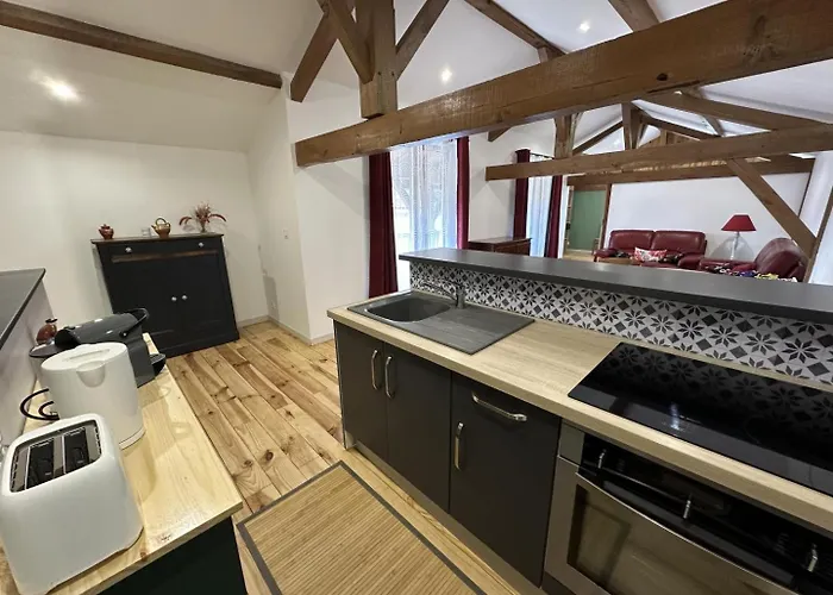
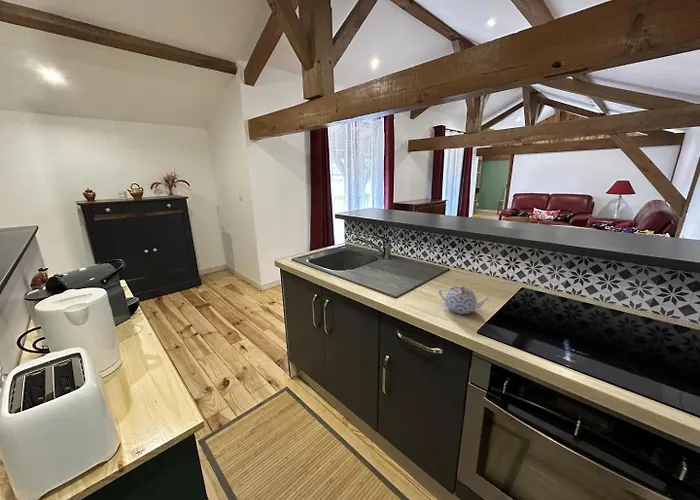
+ teapot [438,285,491,315]
